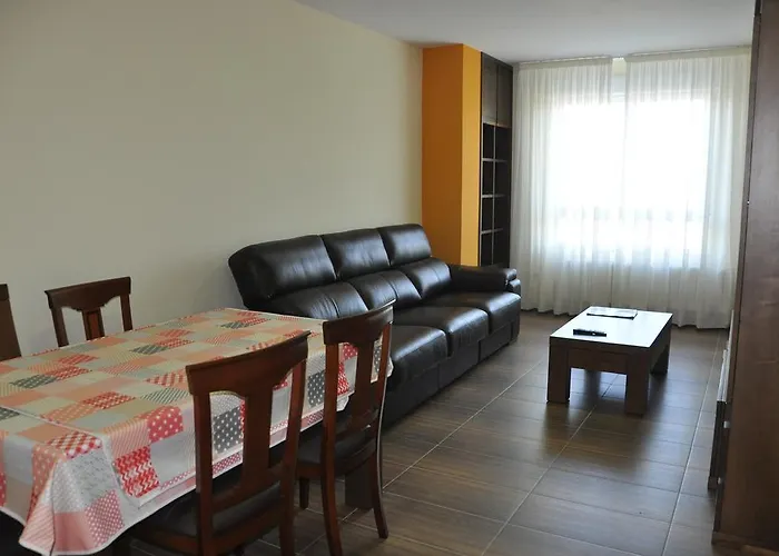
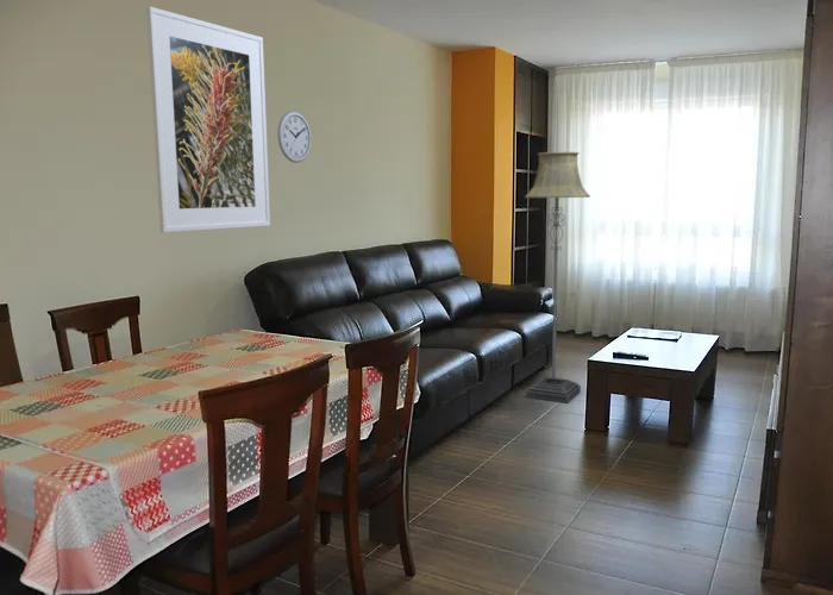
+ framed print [145,6,271,233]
+ floor lamp [524,151,591,403]
+ wall clock [276,109,312,164]
